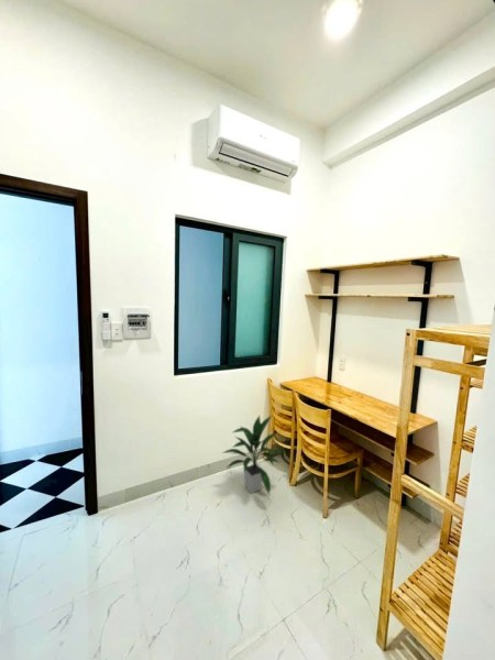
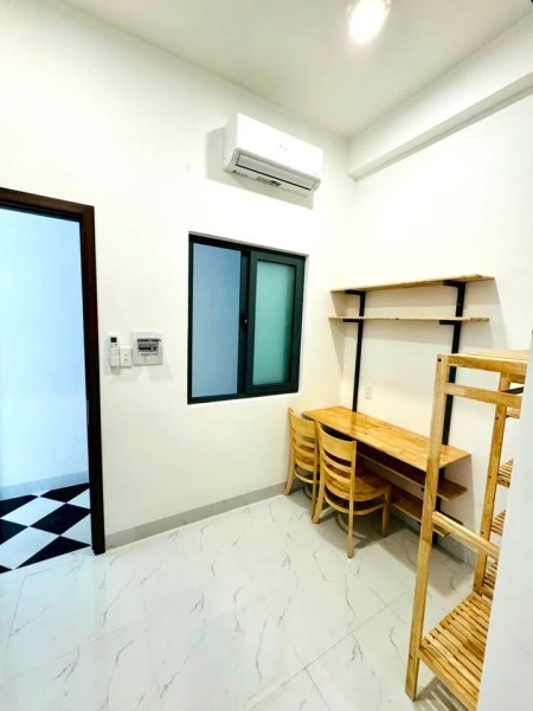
- indoor plant [221,415,282,496]
